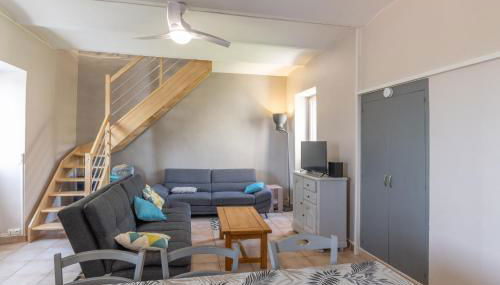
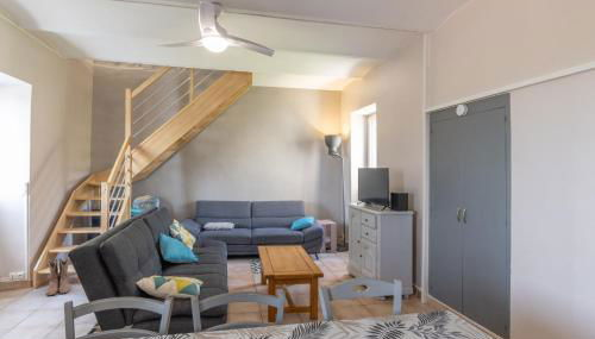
+ boots [45,256,71,296]
